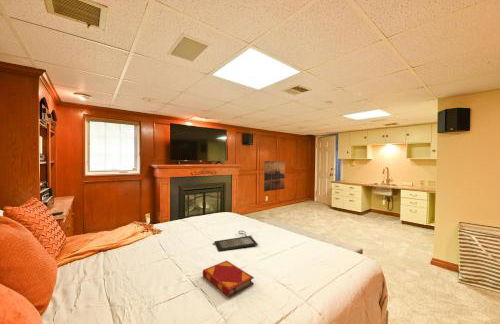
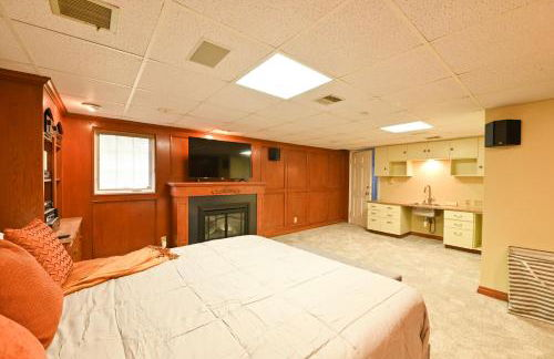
- hardback book [202,260,255,298]
- clutch bag [212,230,259,252]
- wall art [263,160,286,192]
